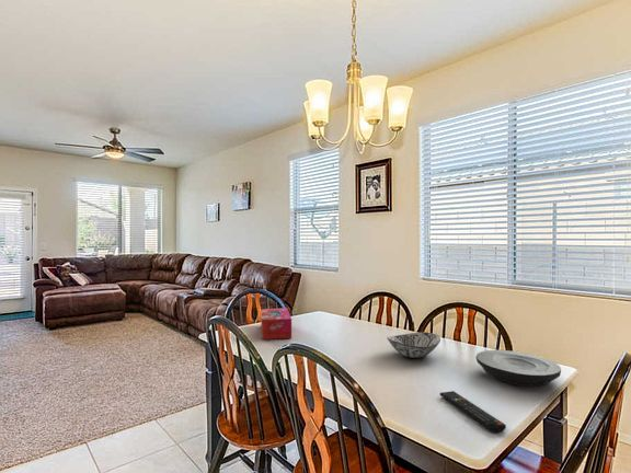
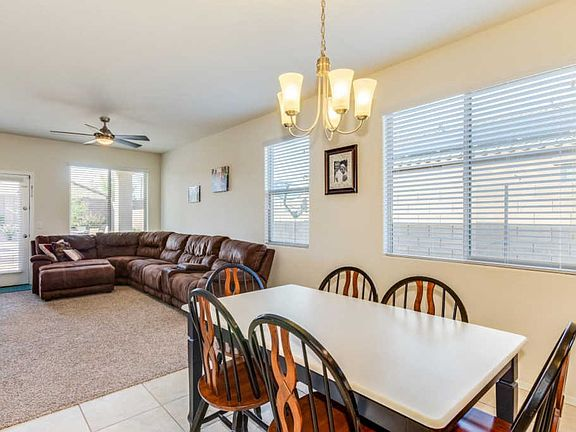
- decorative bowl [386,332,441,359]
- tissue box [261,307,292,341]
- plate [474,349,562,388]
- remote control [439,390,507,434]
